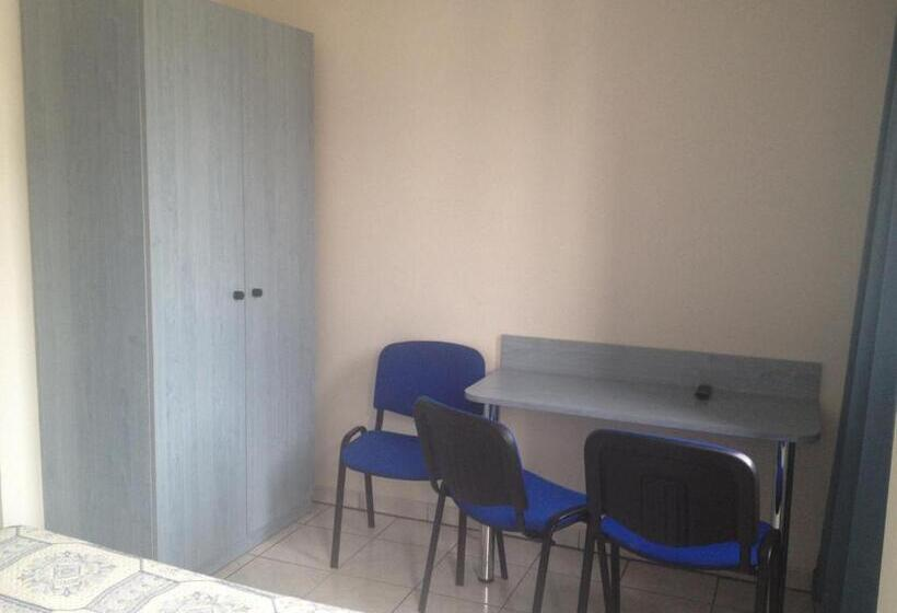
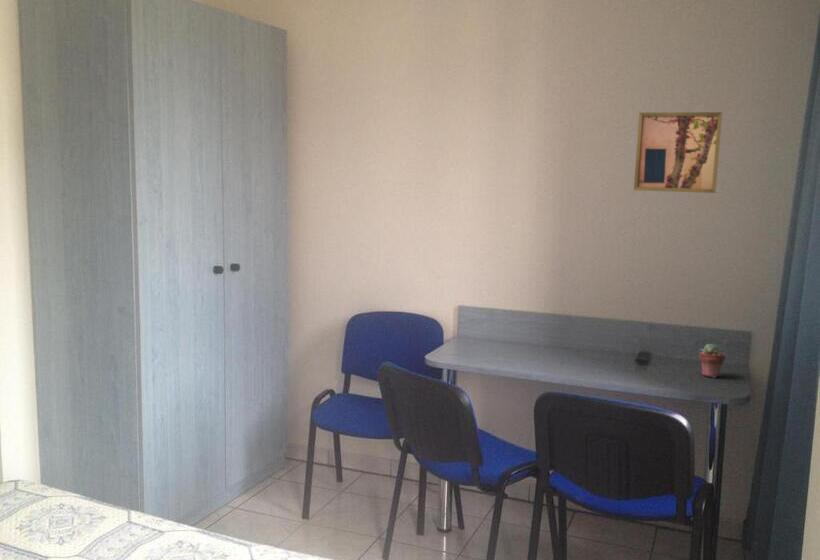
+ wall art [633,111,723,194]
+ potted succulent [698,343,727,379]
